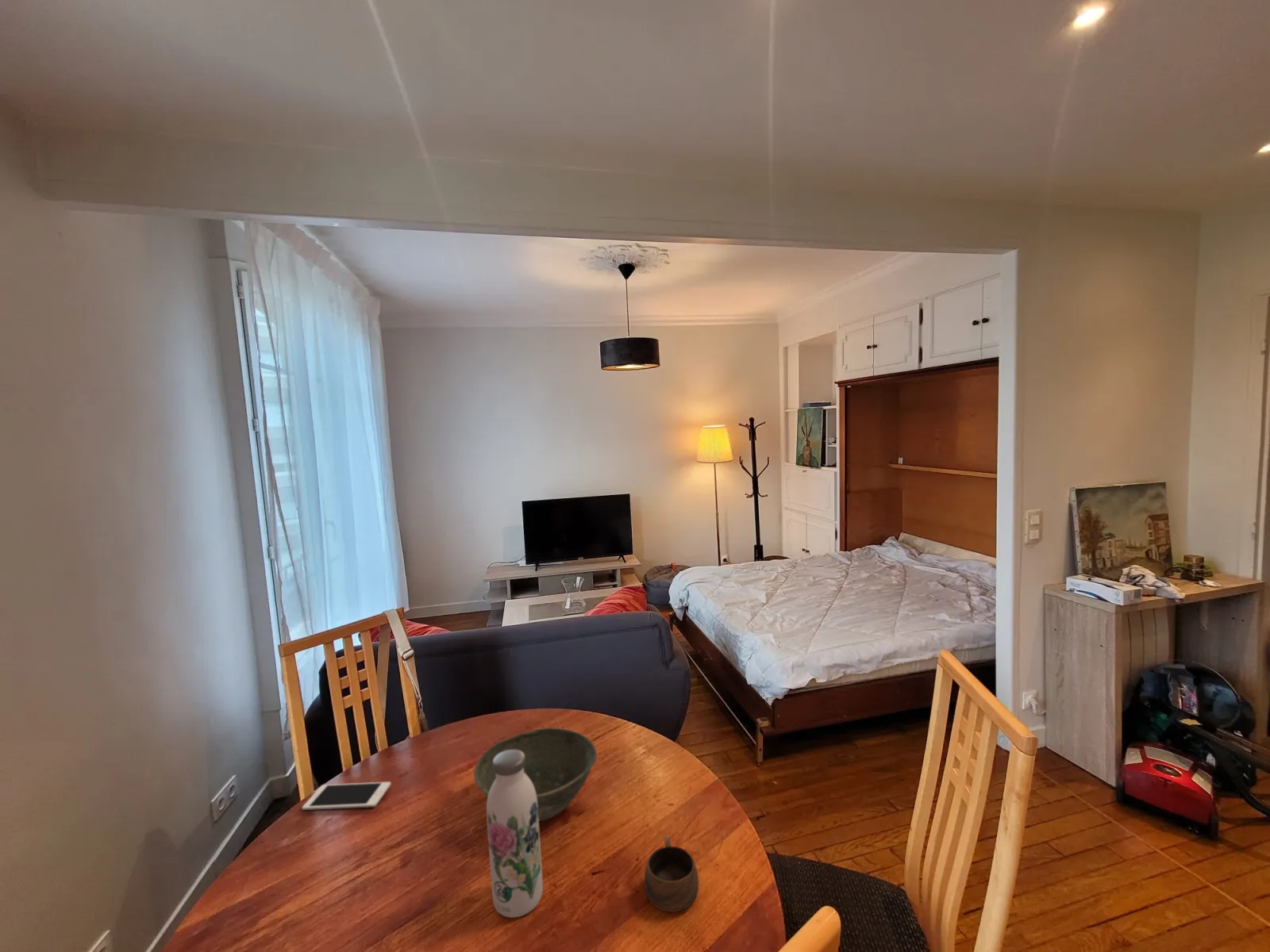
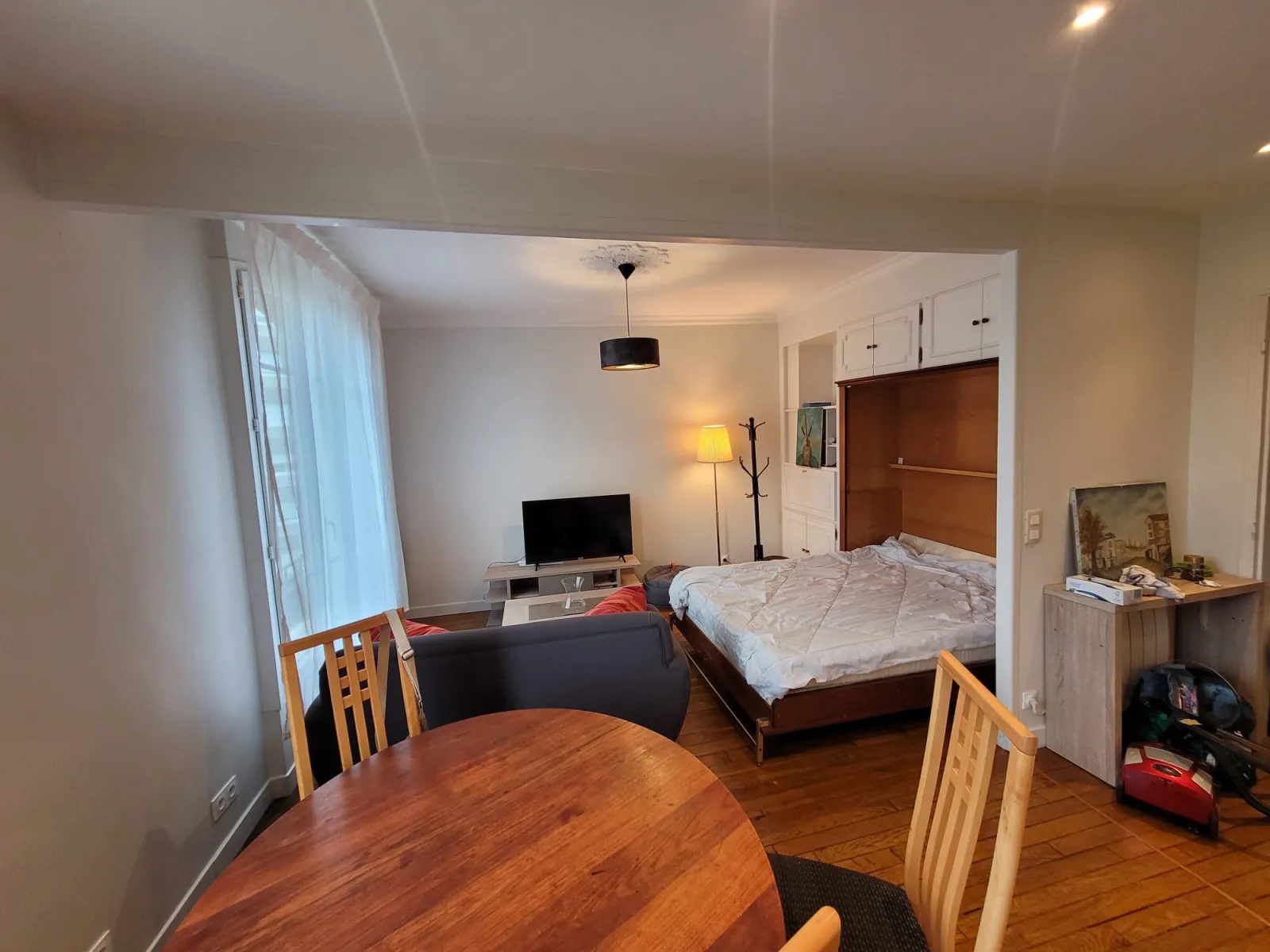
- cell phone [302,781,392,811]
- bowl [473,727,598,822]
- water bottle [486,750,544,919]
- cup [644,834,700,912]
